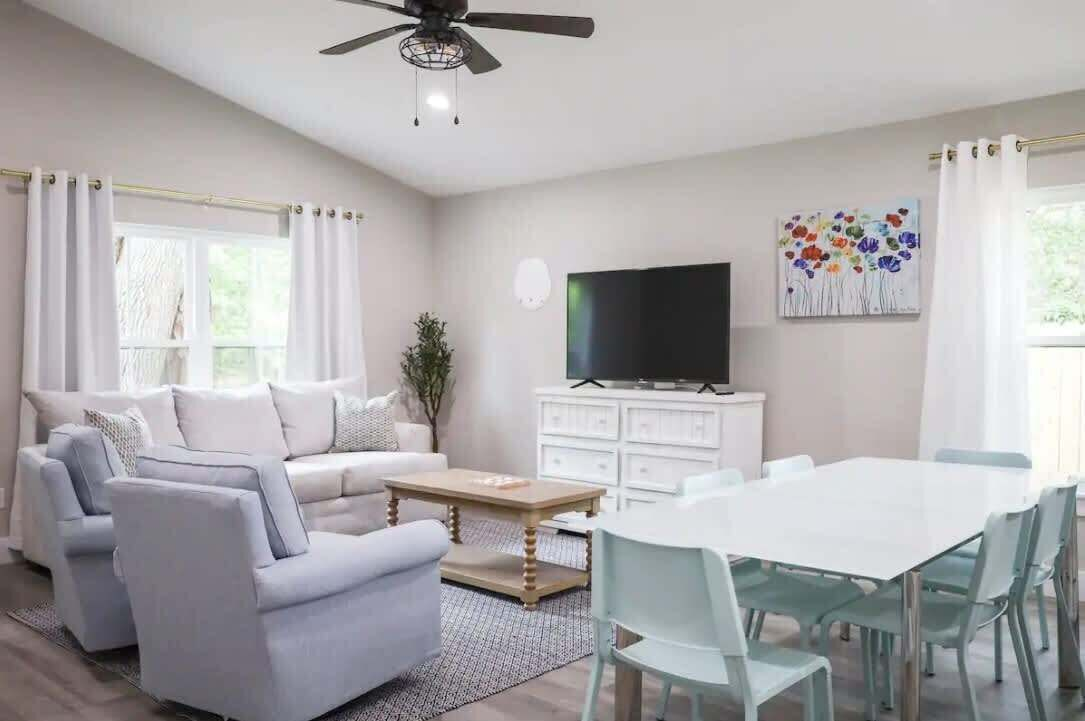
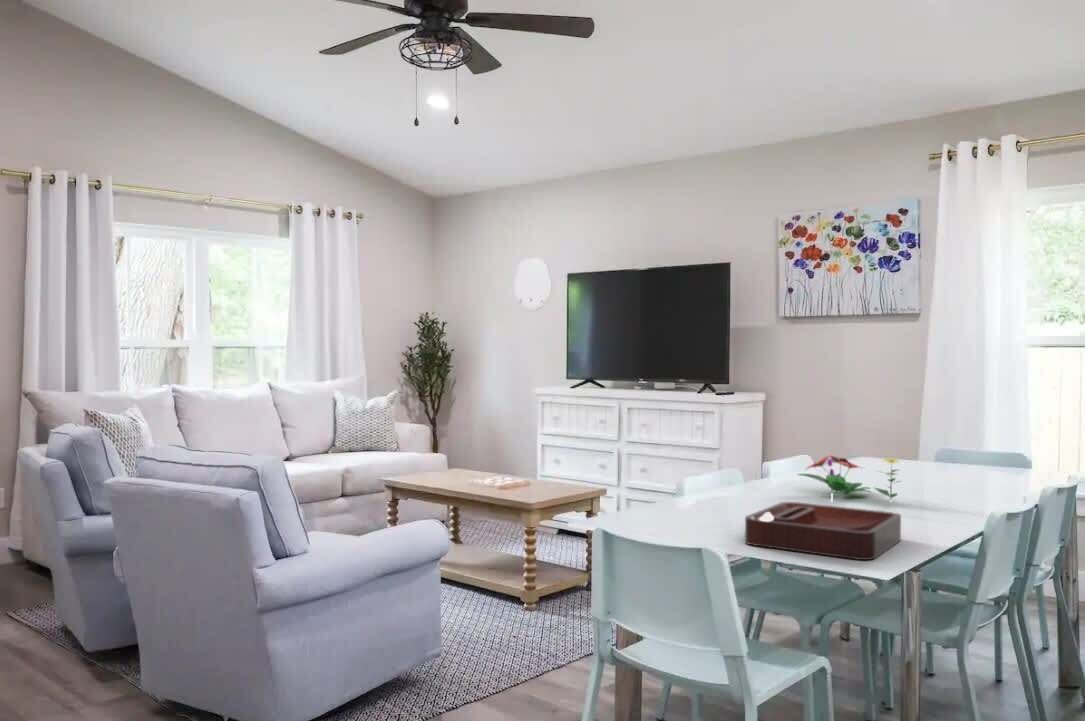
+ flower arrangement [797,451,901,499]
+ decorative tray [744,501,902,561]
